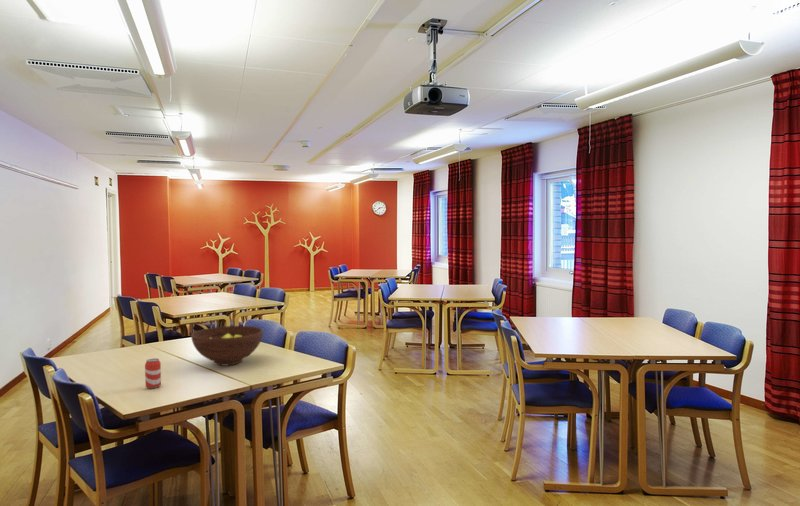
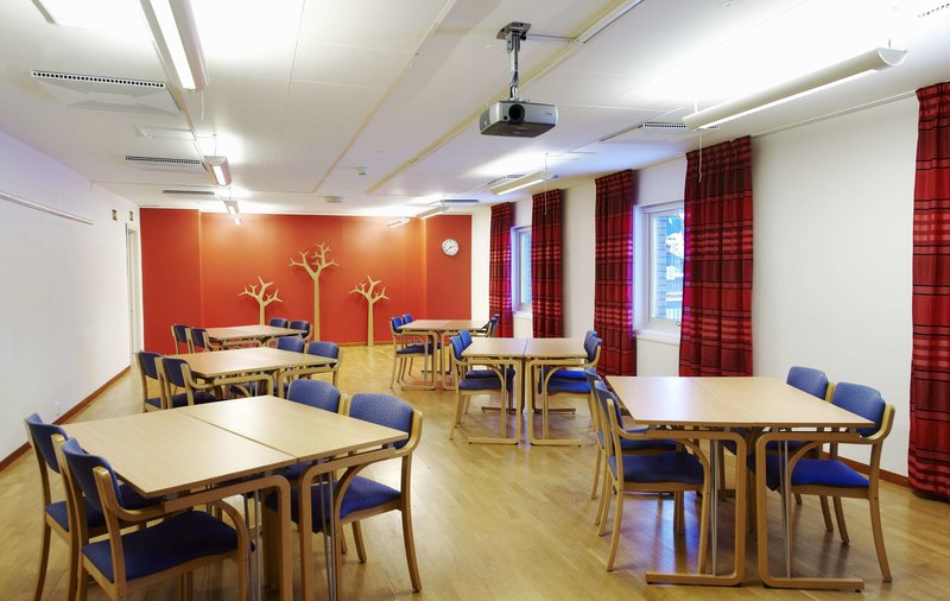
- fruit bowl [190,325,264,367]
- beverage can [144,357,162,389]
